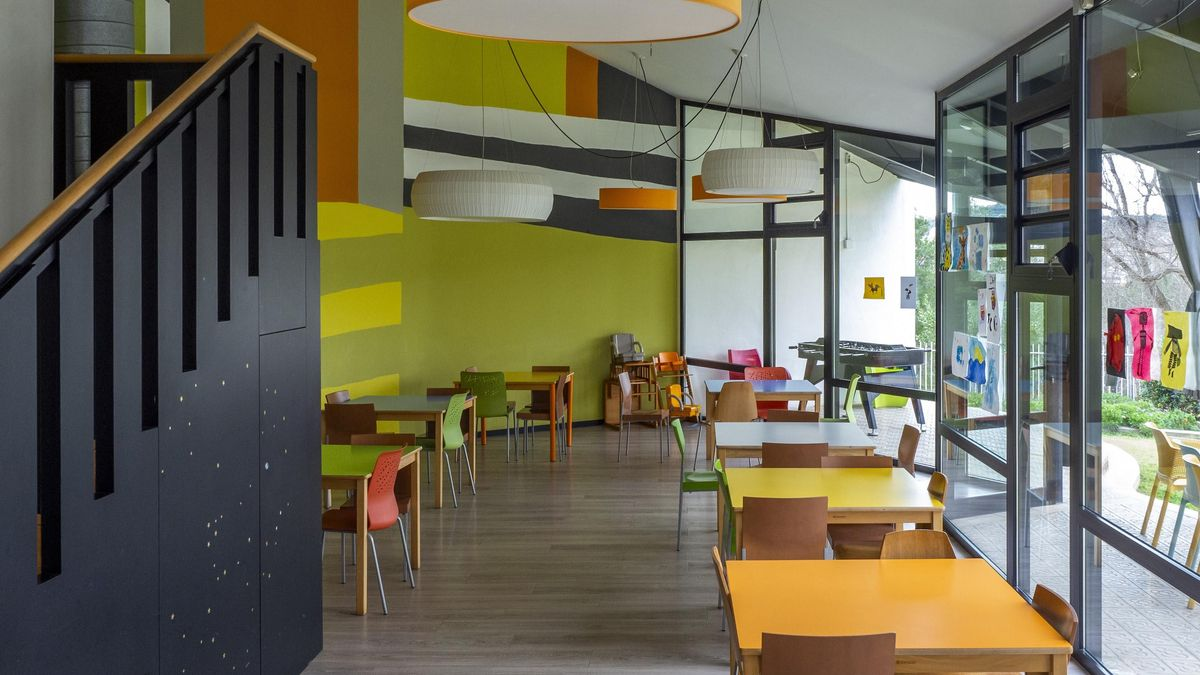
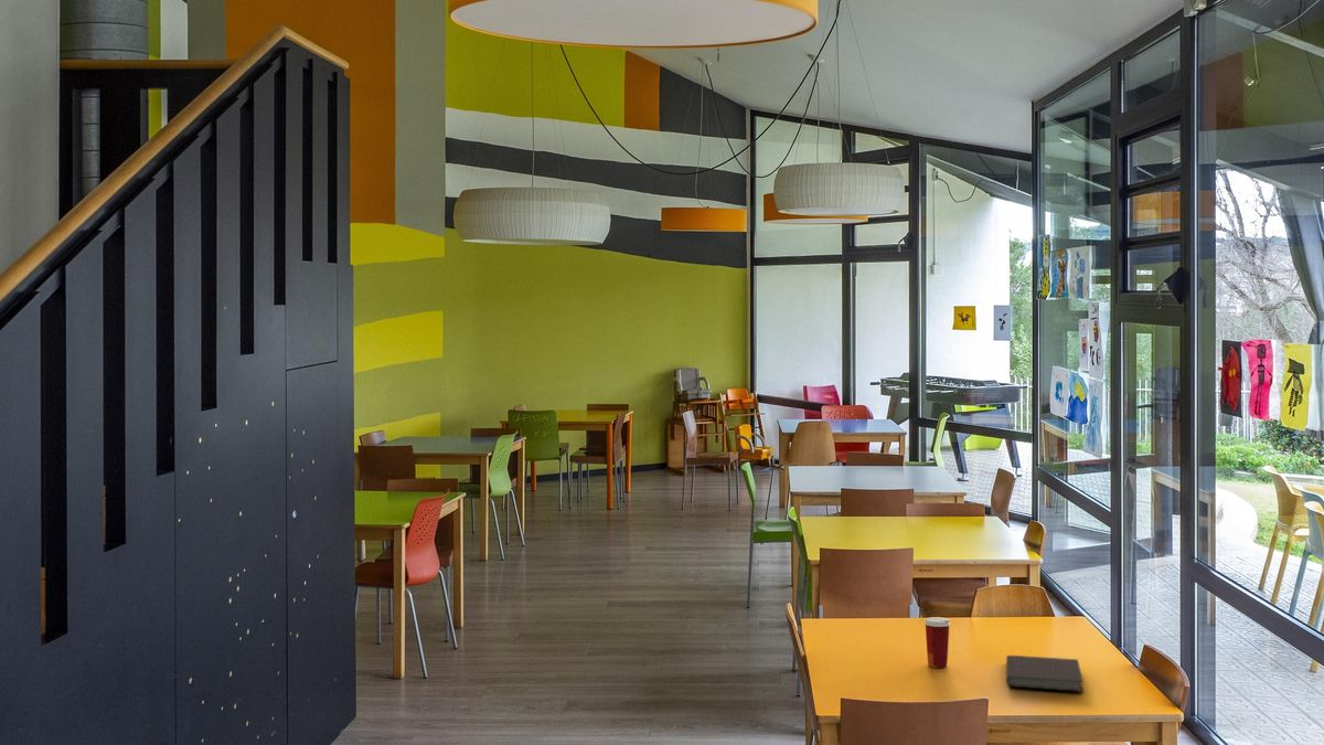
+ notebook [1005,654,1085,693]
+ paper cup [923,616,951,669]
